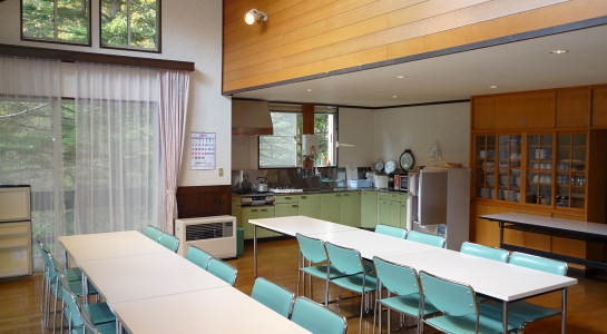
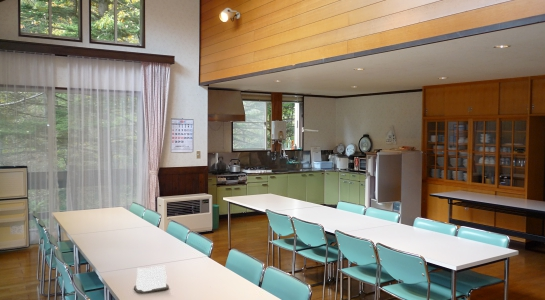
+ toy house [133,265,170,295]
